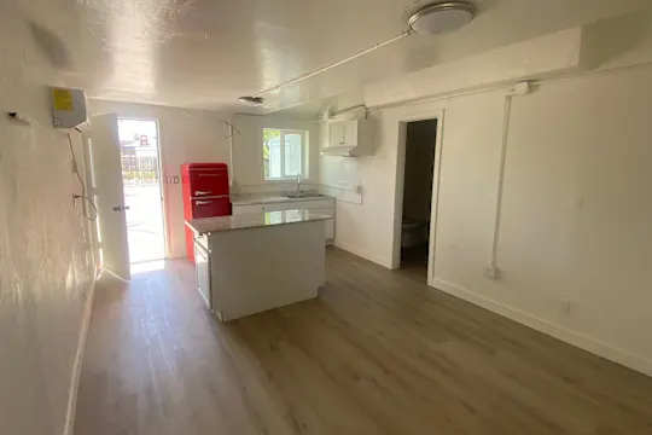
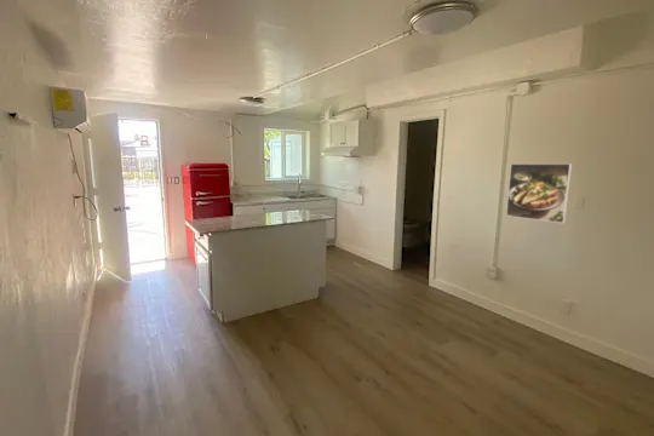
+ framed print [505,162,573,224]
